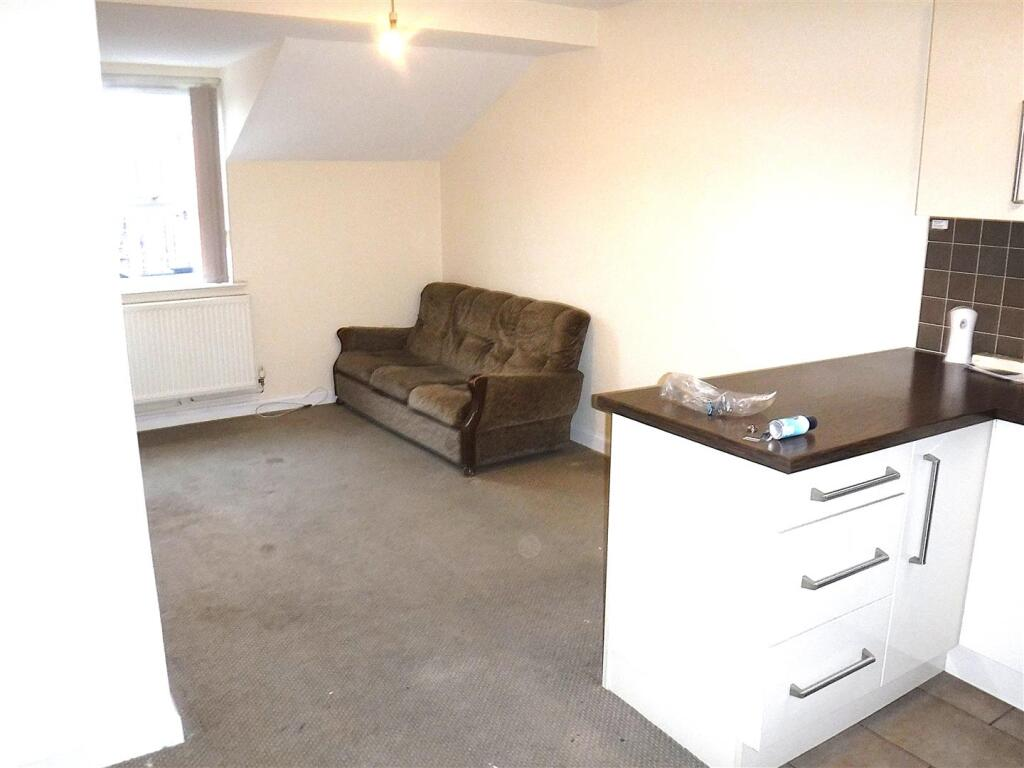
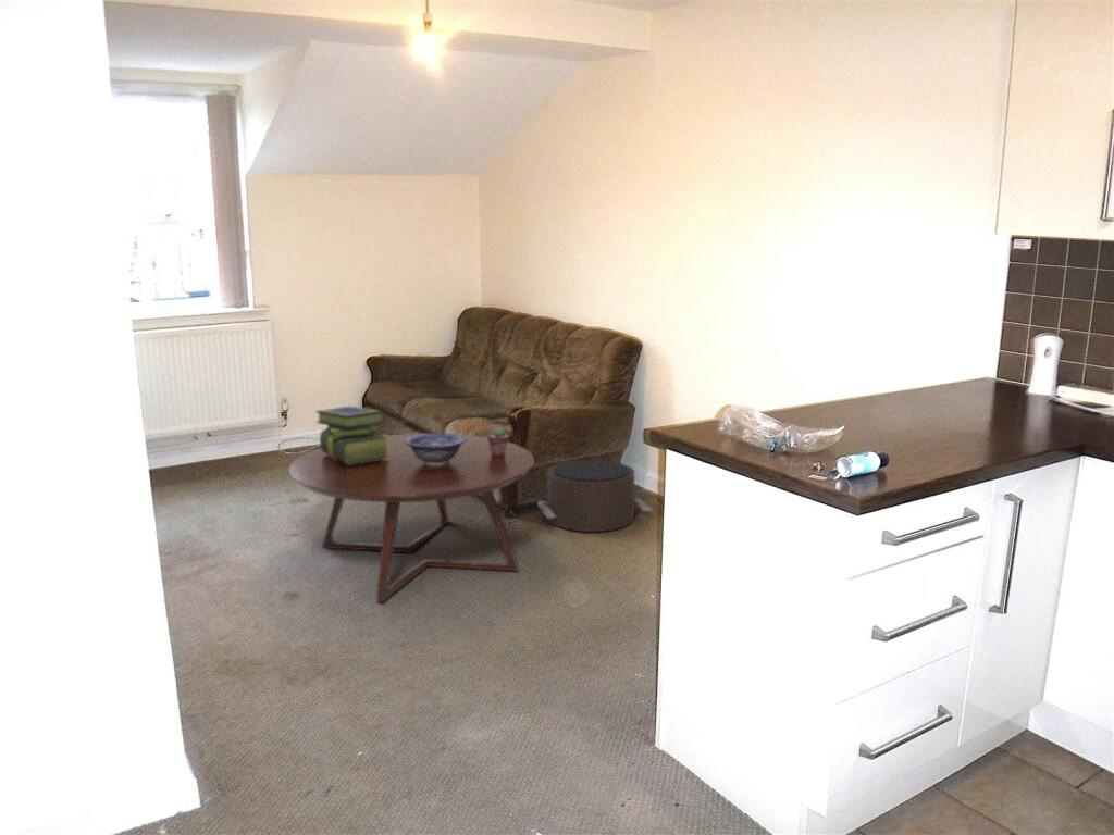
+ stack of books [314,404,389,465]
+ pouf [535,459,654,533]
+ decorative bowl [405,432,466,465]
+ coffee table [288,433,535,602]
+ potted succulent [486,426,510,456]
